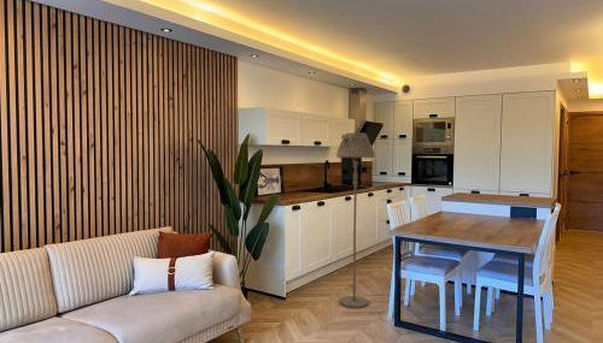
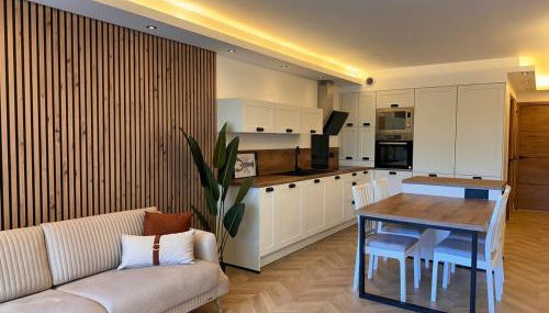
- floor lamp [335,131,376,309]
